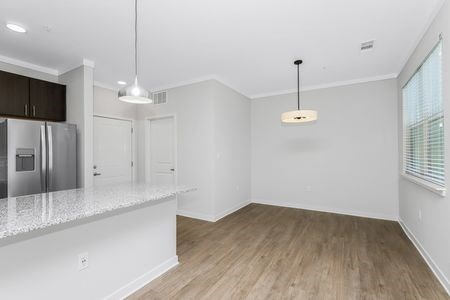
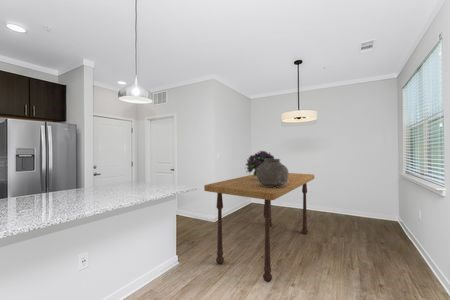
+ bouquet [244,150,275,178]
+ ceramic pot [257,158,289,188]
+ dining table [203,172,315,283]
